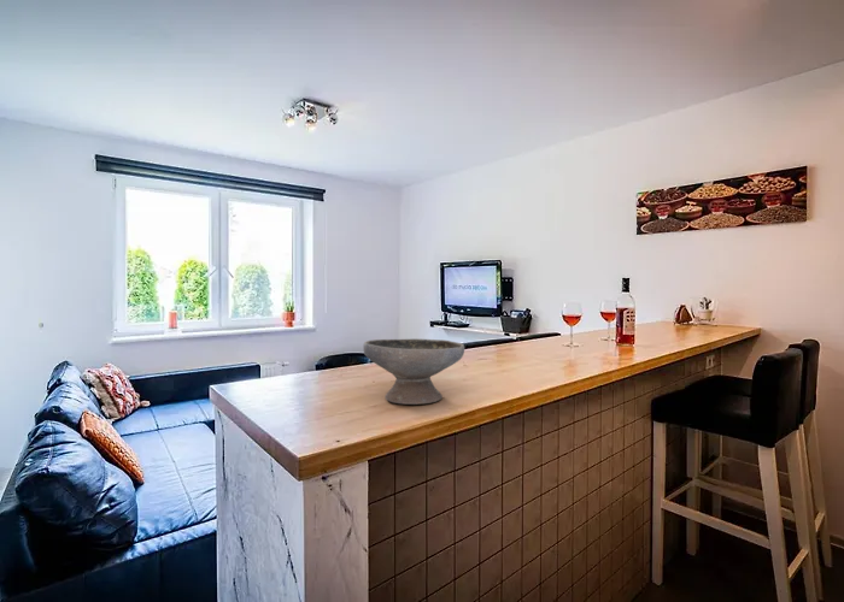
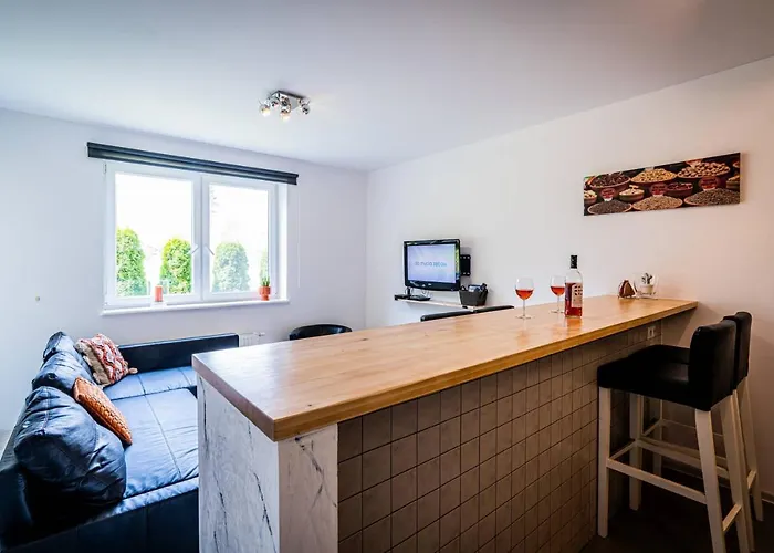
- bowl [362,337,465,406]
